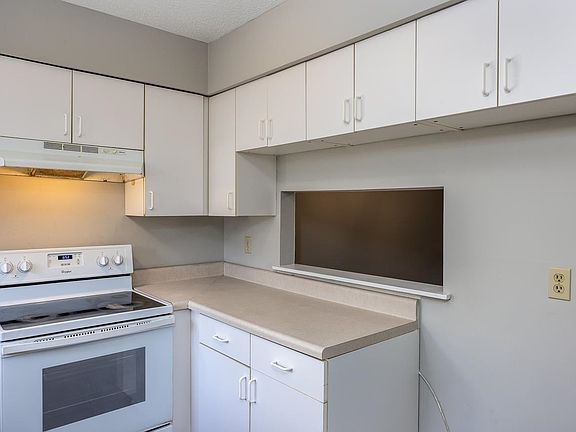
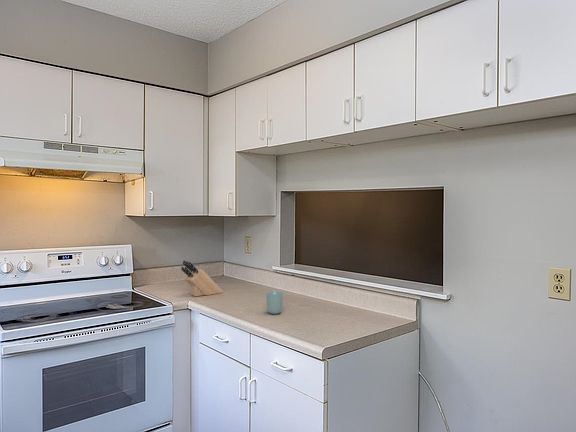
+ knife block [180,259,224,297]
+ cup [265,290,284,315]
